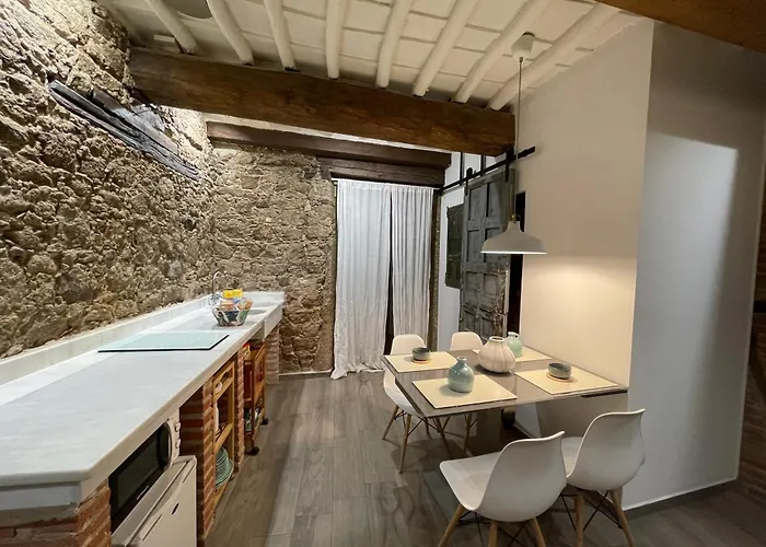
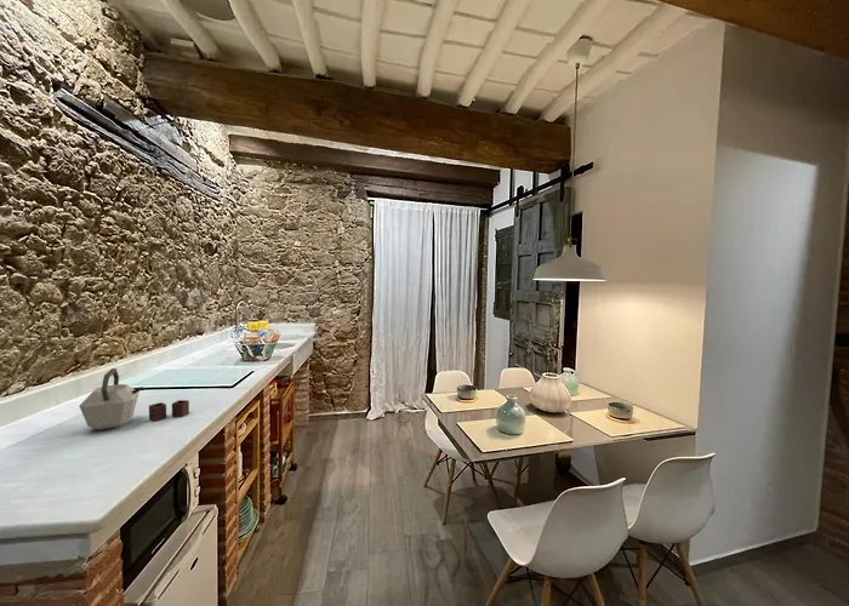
+ kettle [78,367,190,431]
